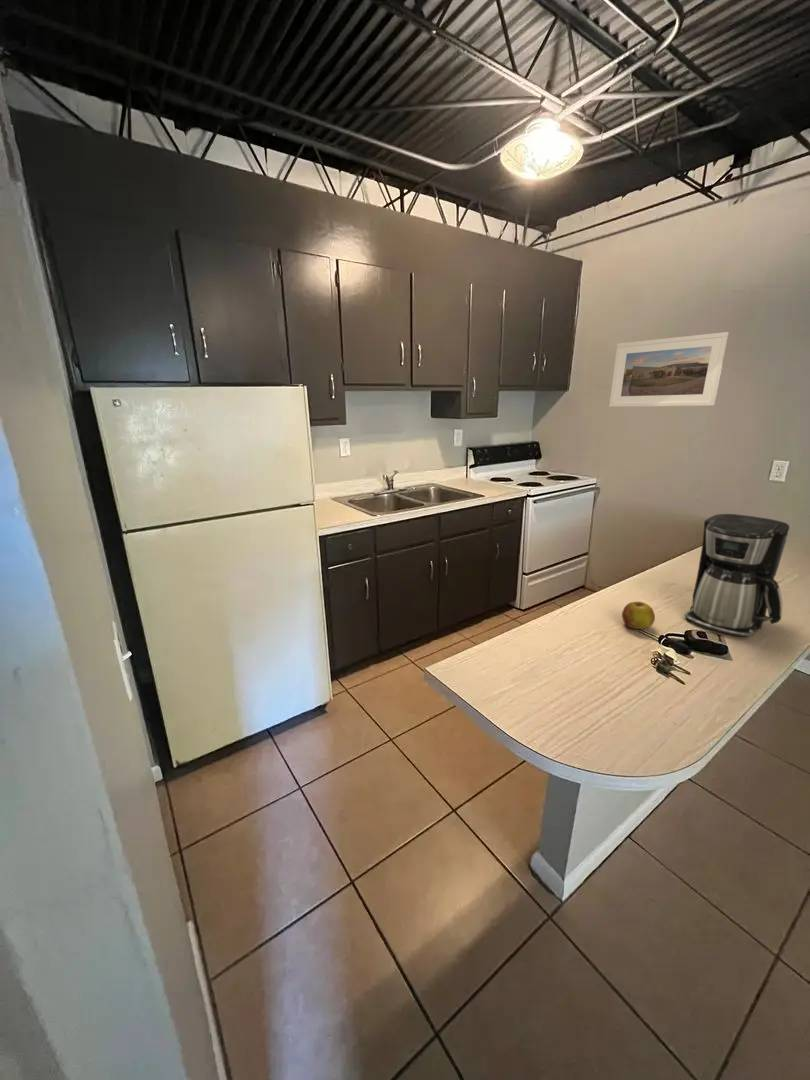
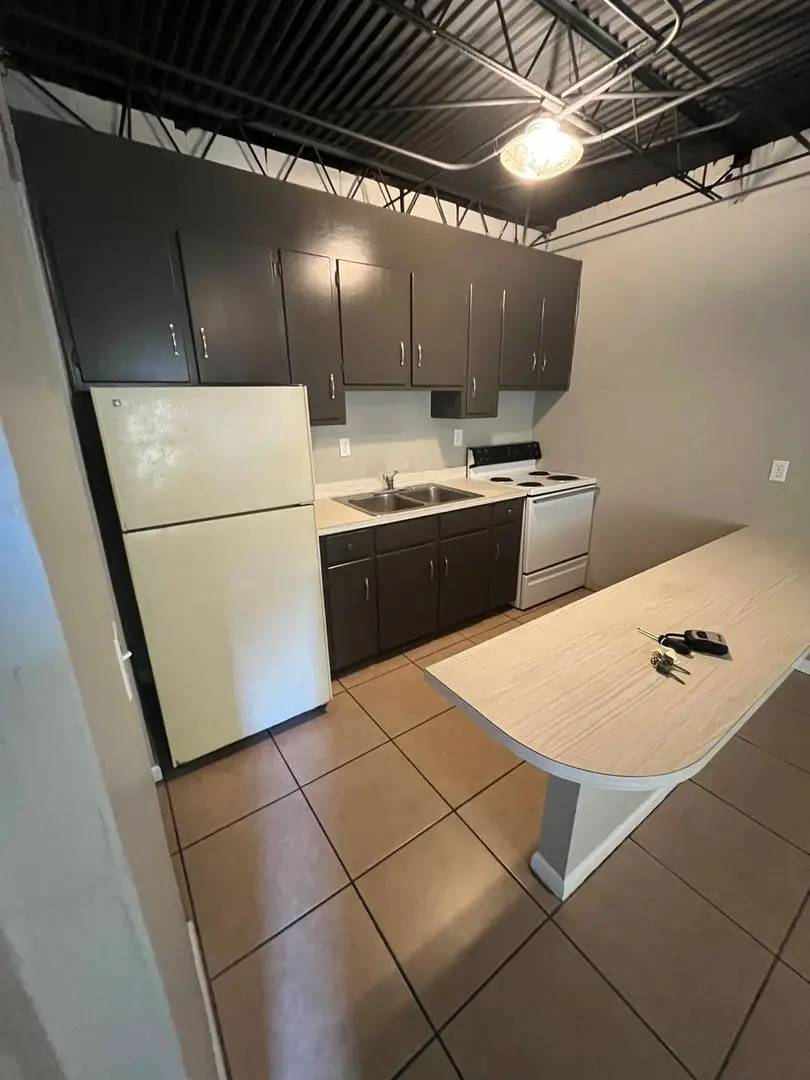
- coffee maker [684,513,790,638]
- fruit [621,601,656,630]
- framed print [608,331,730,408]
